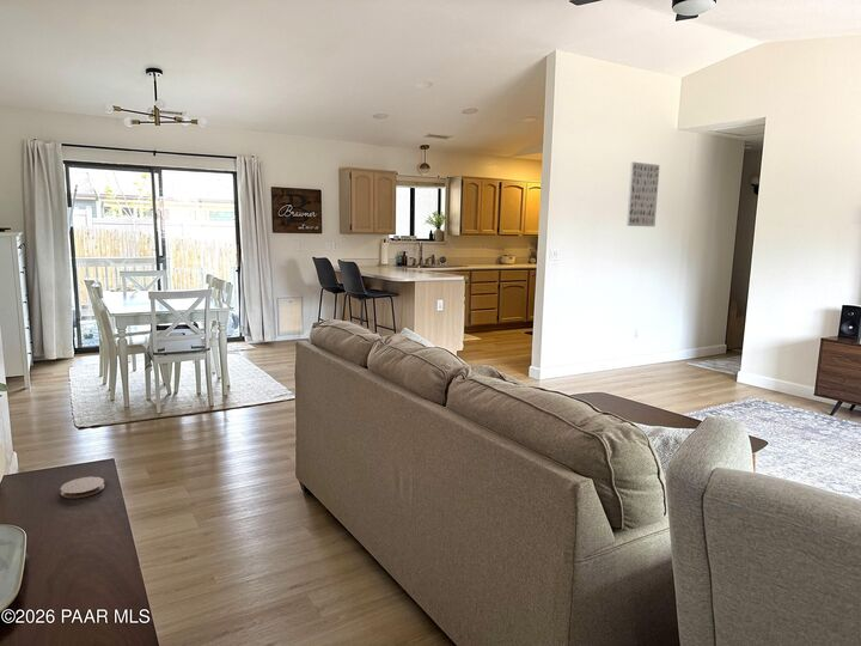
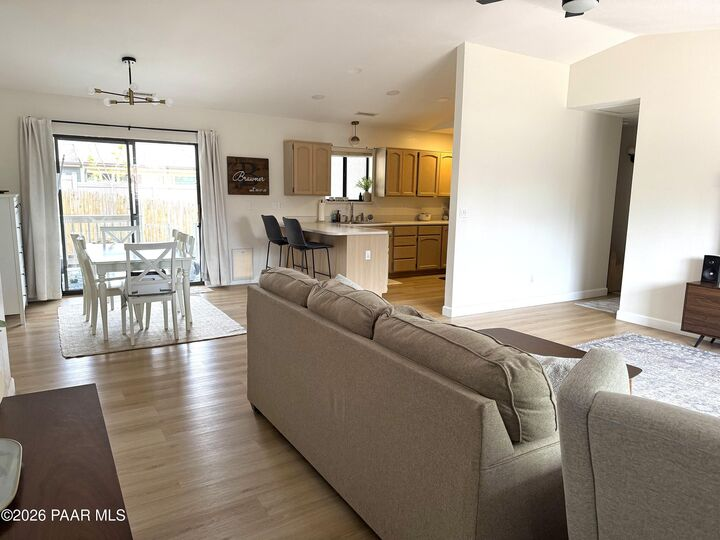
- coaster [60,476,105,499]
- wall art [625,160,661,227]
